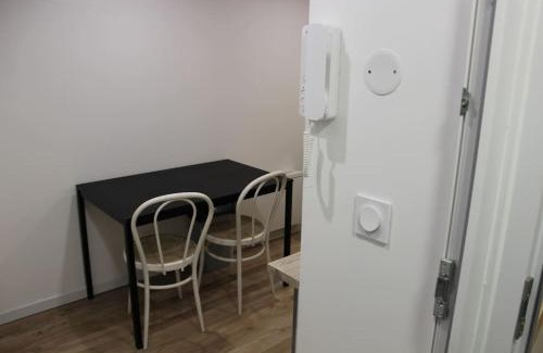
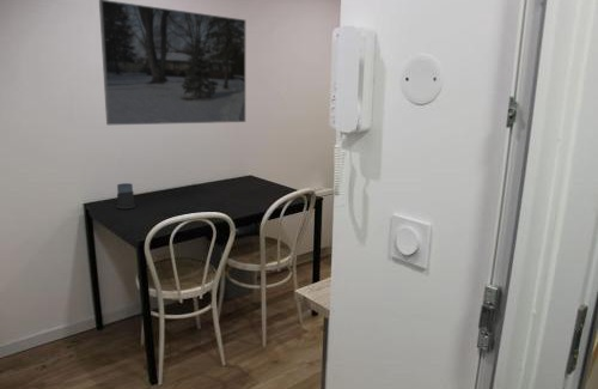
+ mug [115,182,136,209]
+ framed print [98,0,246,126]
